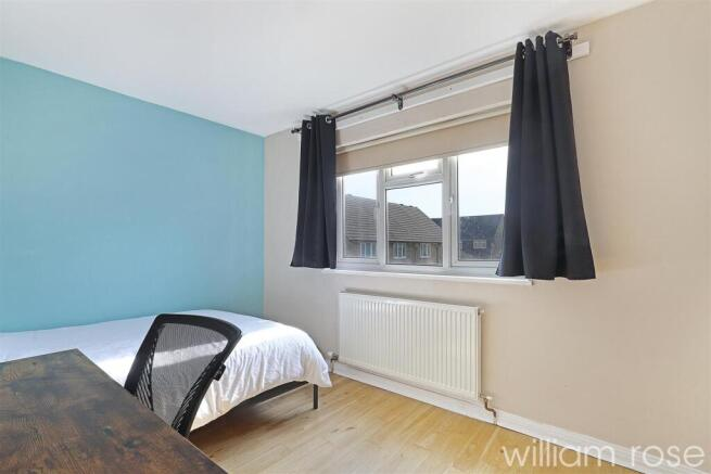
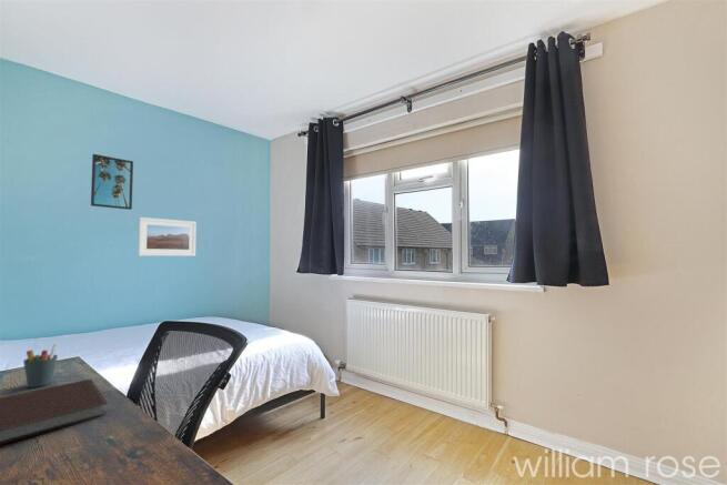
+ notebook [0,378,109,446]
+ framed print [137,216,198,257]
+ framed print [90,153,134,211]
+ pen holder [22,342,59,388]
